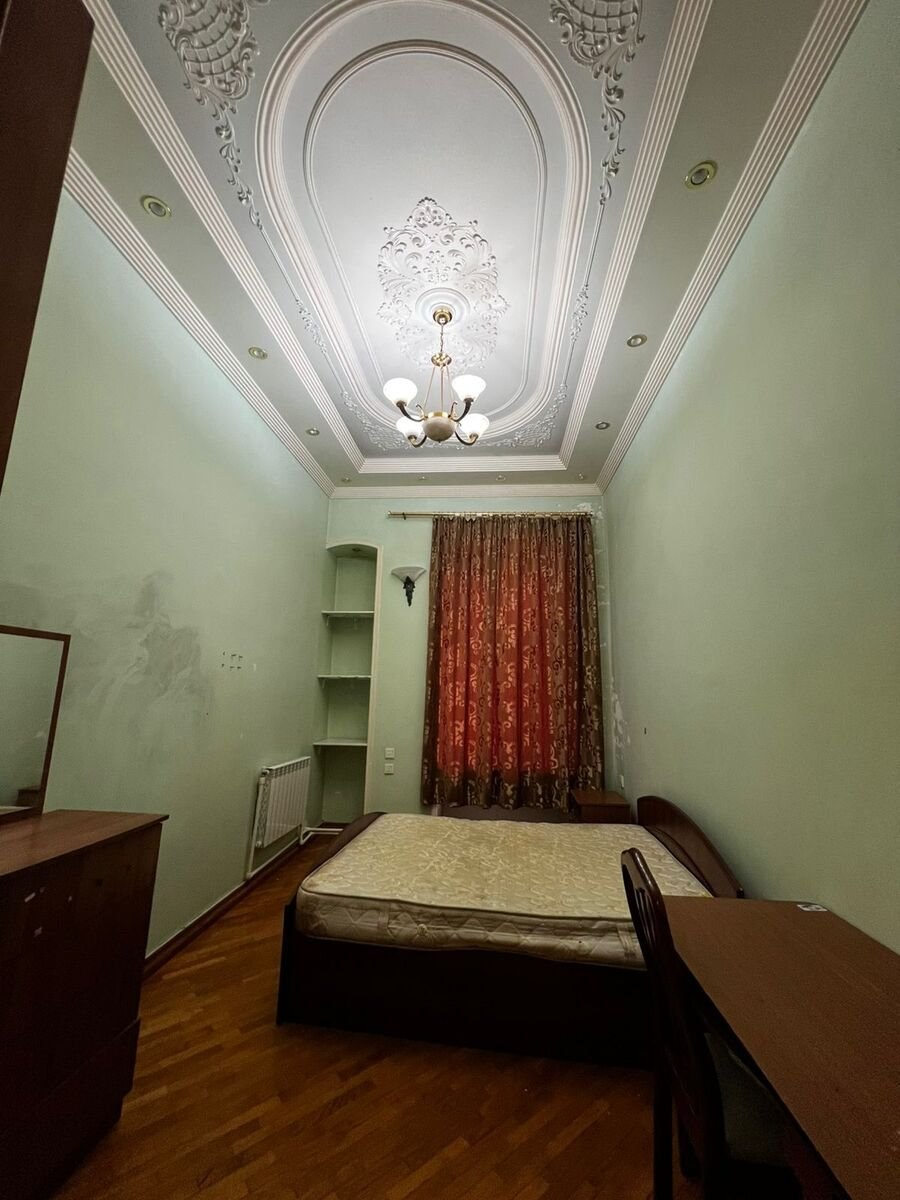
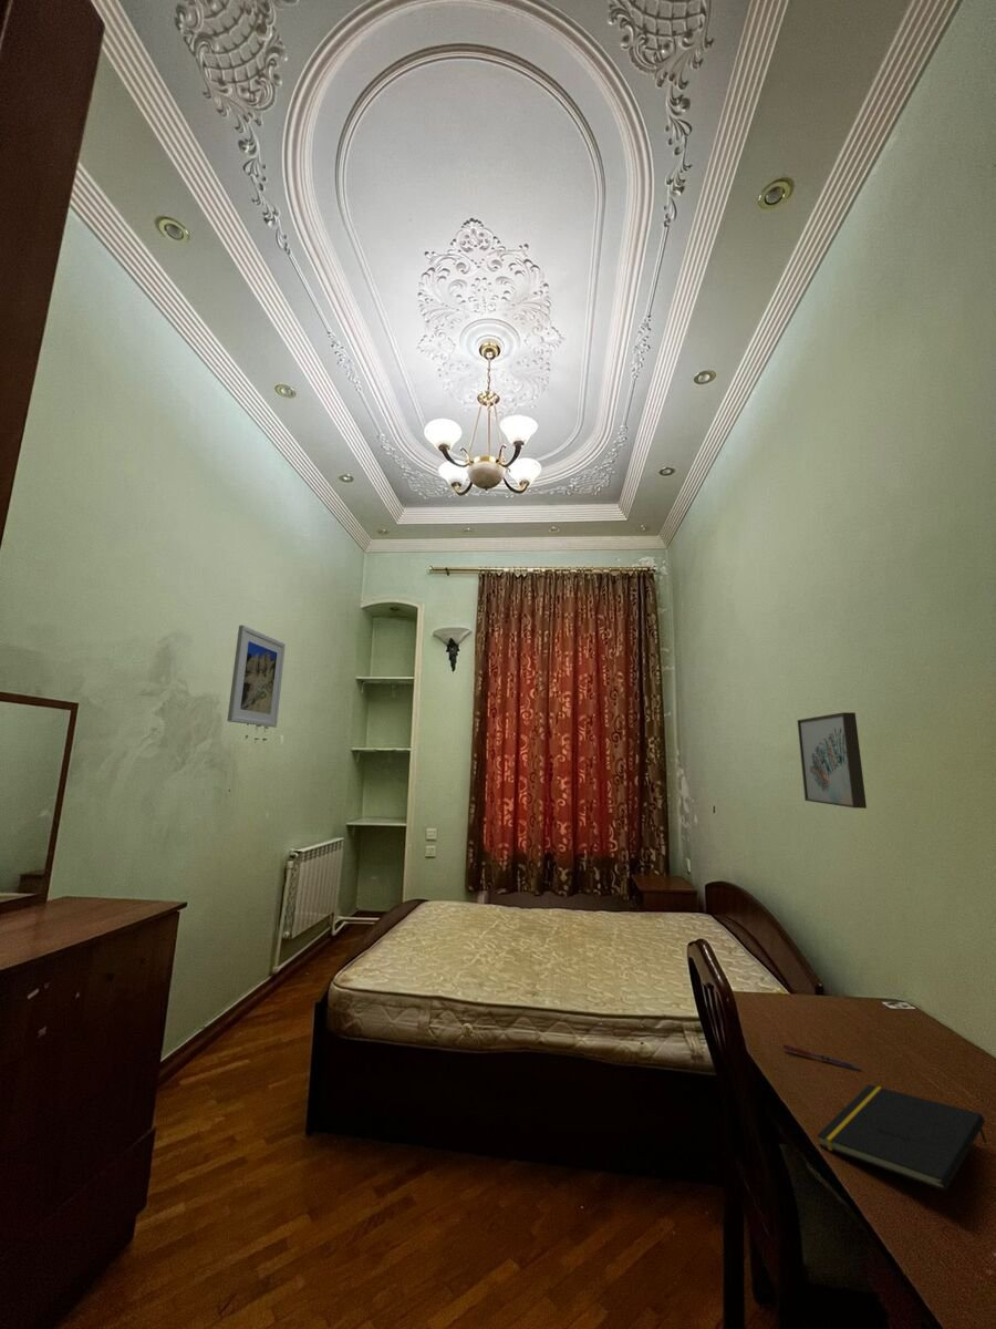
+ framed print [227,625,287,729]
+ wall art [797,711,868,810]
+ notepad [816,1083,988,1193]
+ pen [781,1043,861,1071]
